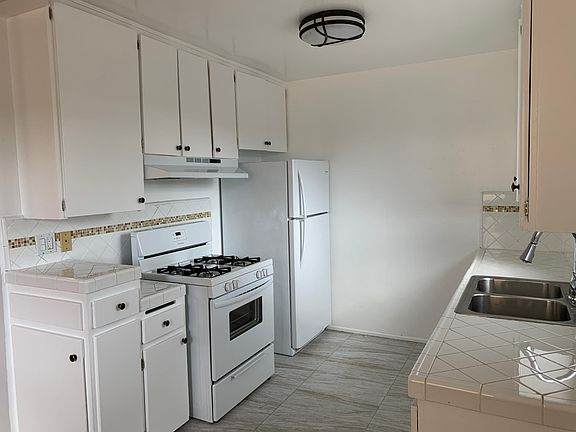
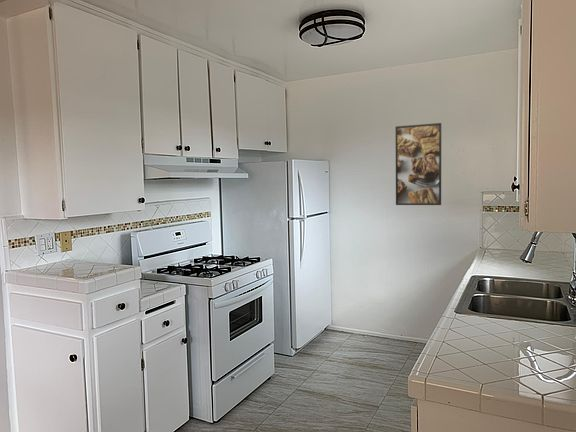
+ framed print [395,122,443,206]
